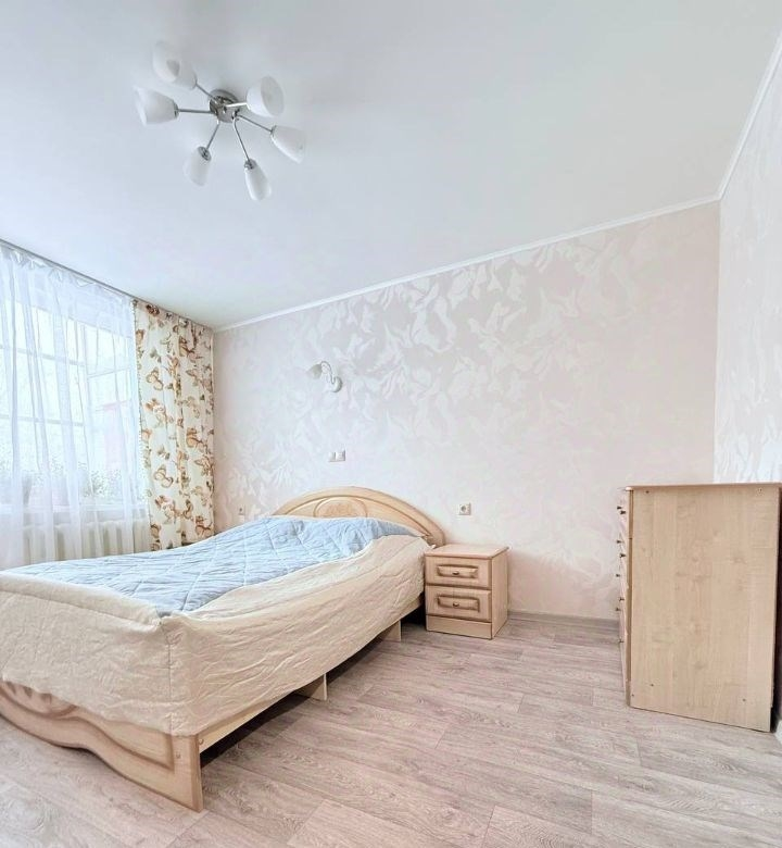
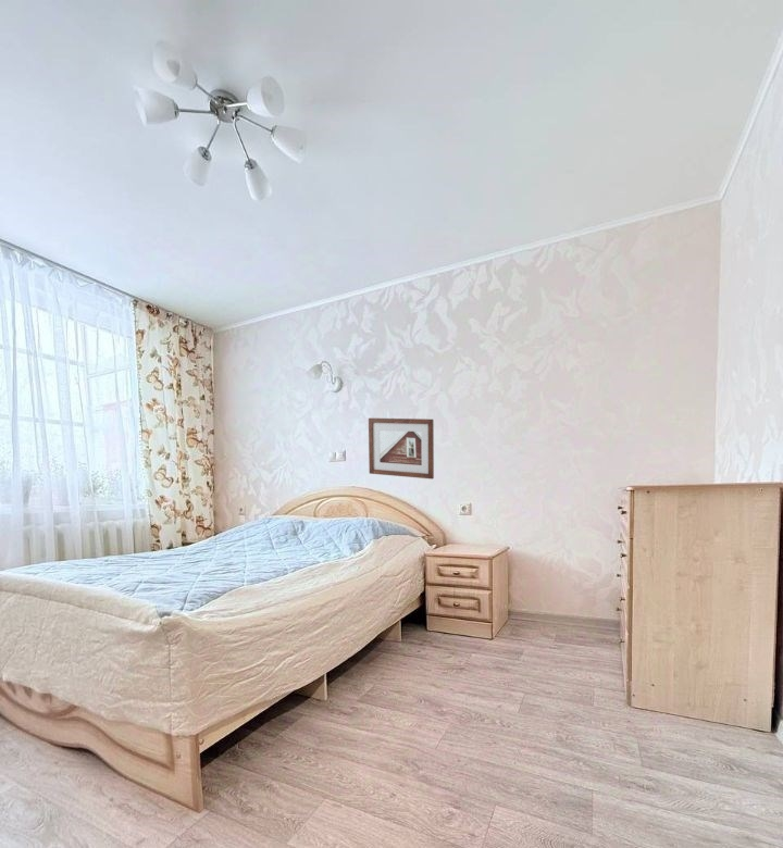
+ picture frame [368,417,435,481]
